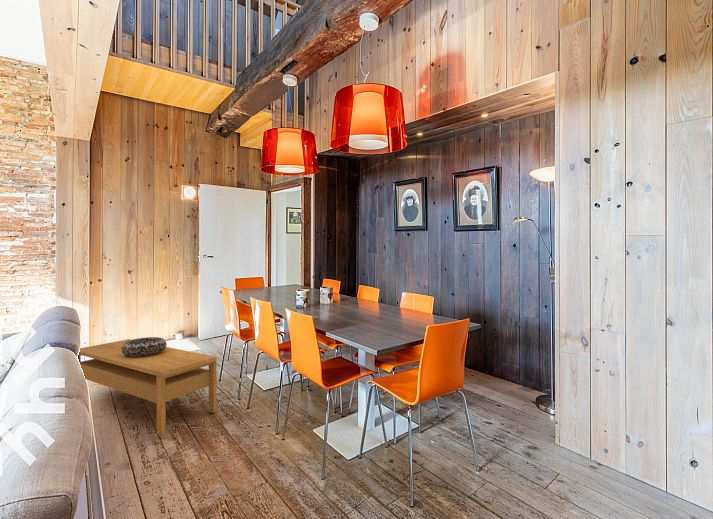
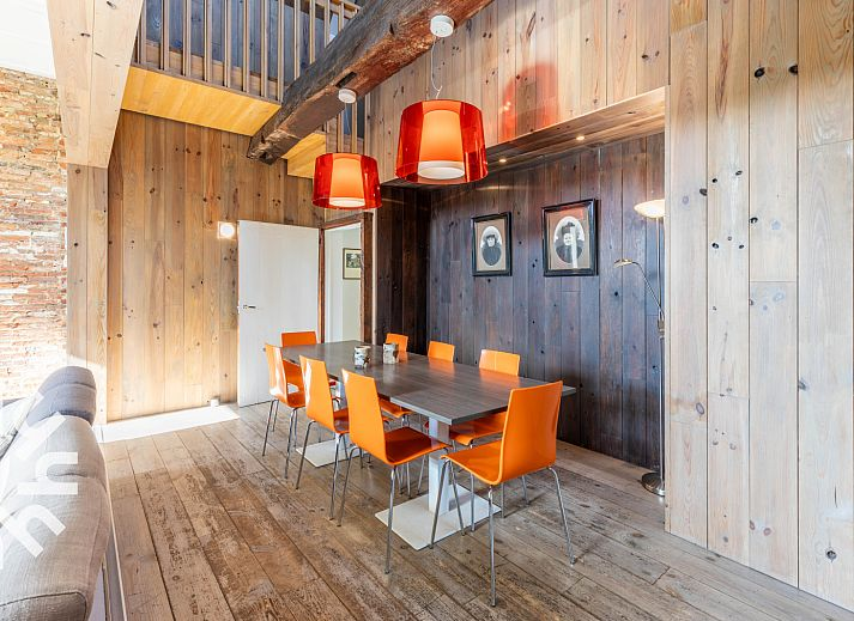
- decorative bowl [122,336,168,357]
- coffee table [78,338,218,437]
